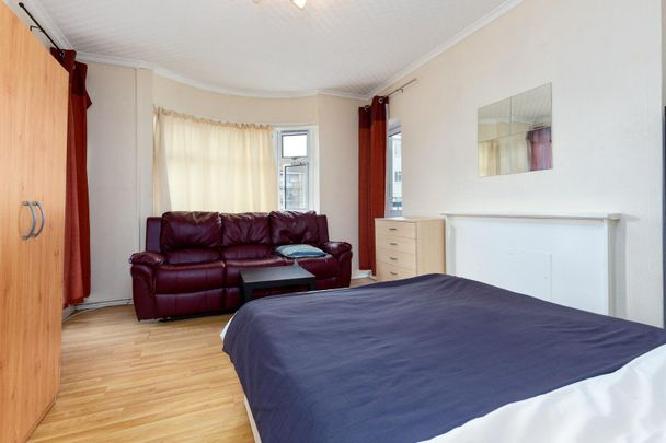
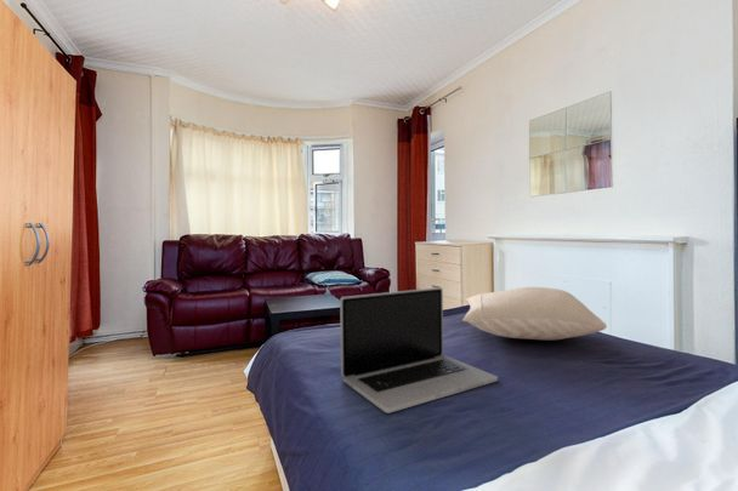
+ laptop [339,286,499,415]
+ pillow [461,286,608,342]
